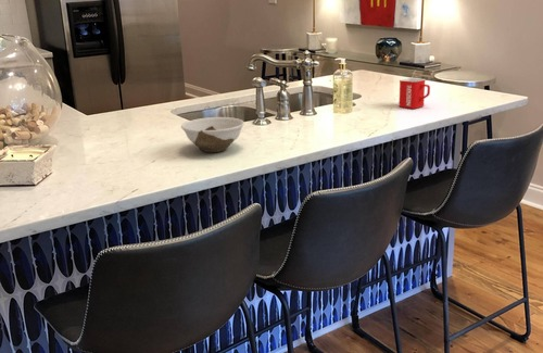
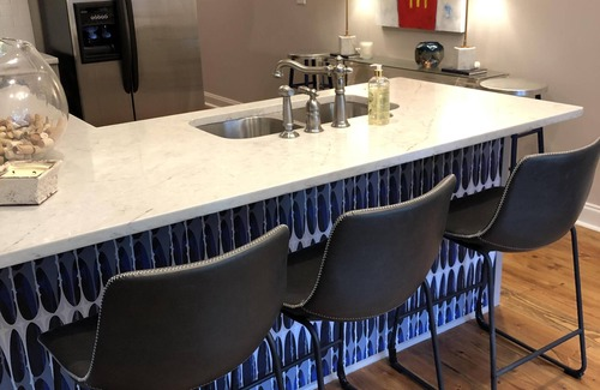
- mug [397,77,431,110]
- bowl [180,116,245,153]
